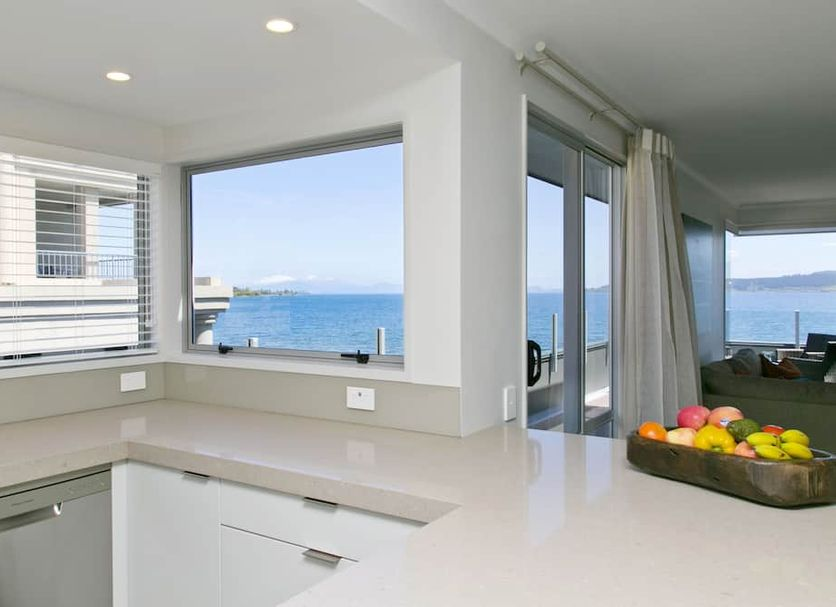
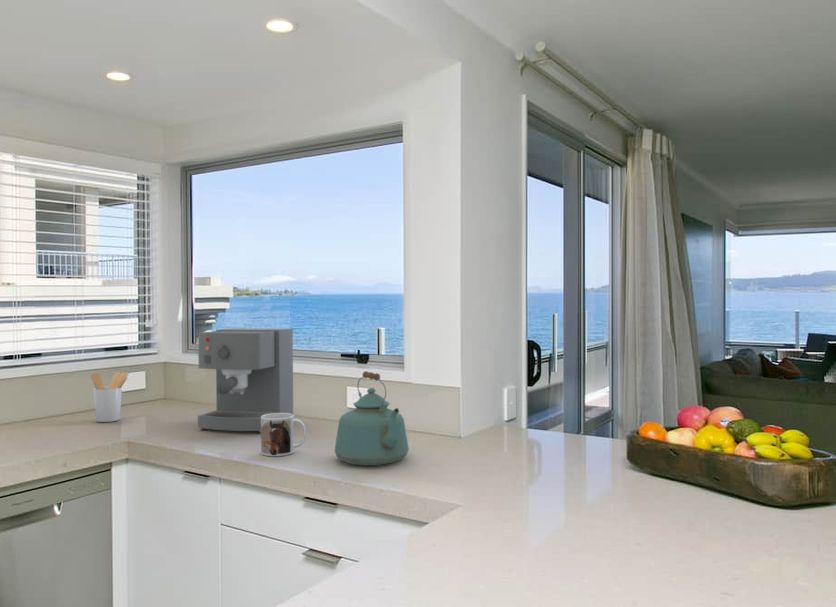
+ utensil holder [90,371,130,423]
+ kettle [334,370,410,467]
+ coffee maker [197,327,294,434]
+ mug [260,413,307,457]
